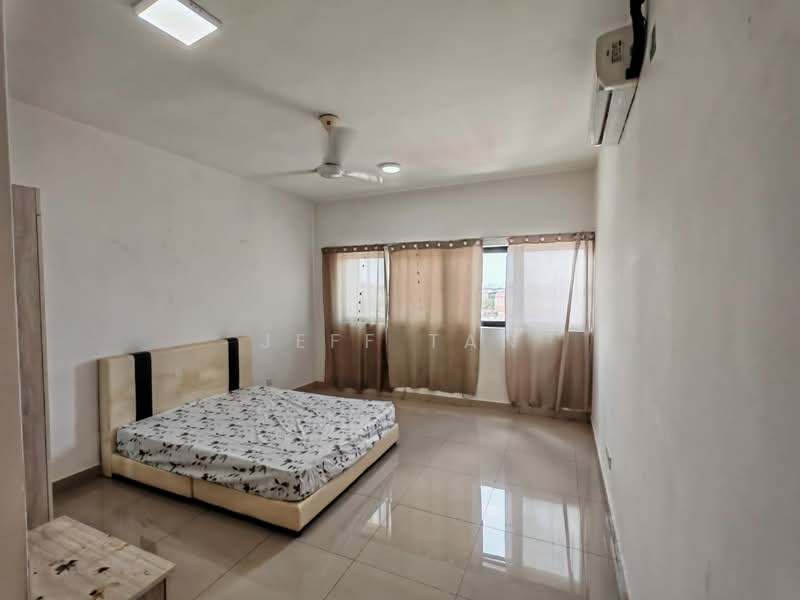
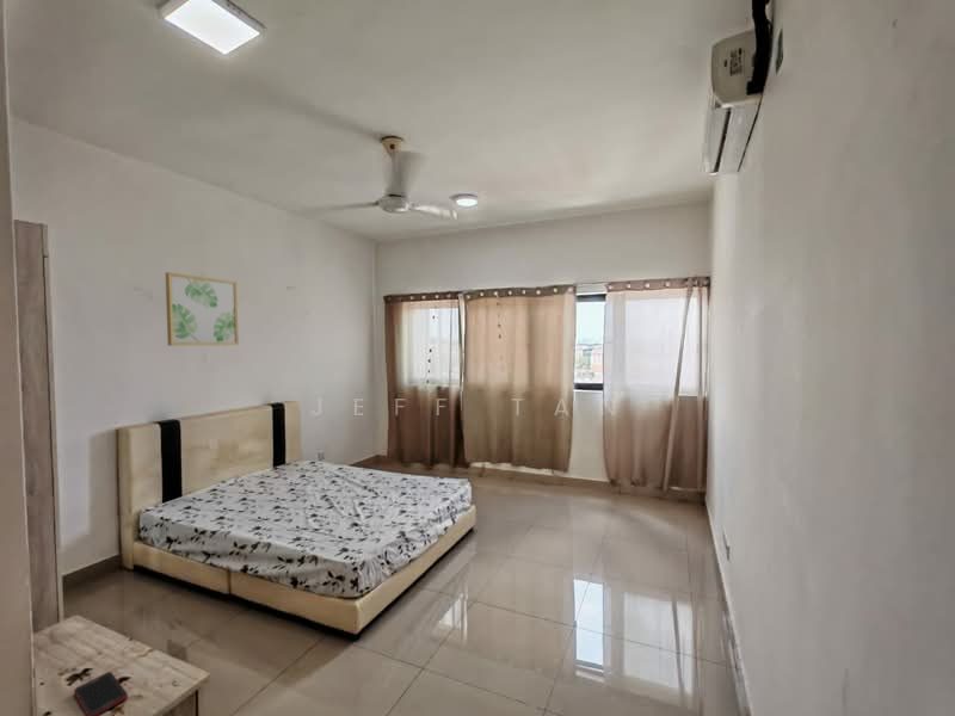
+ wall art [165,271,240,347]
+ cell phone [73,671,129,716]
